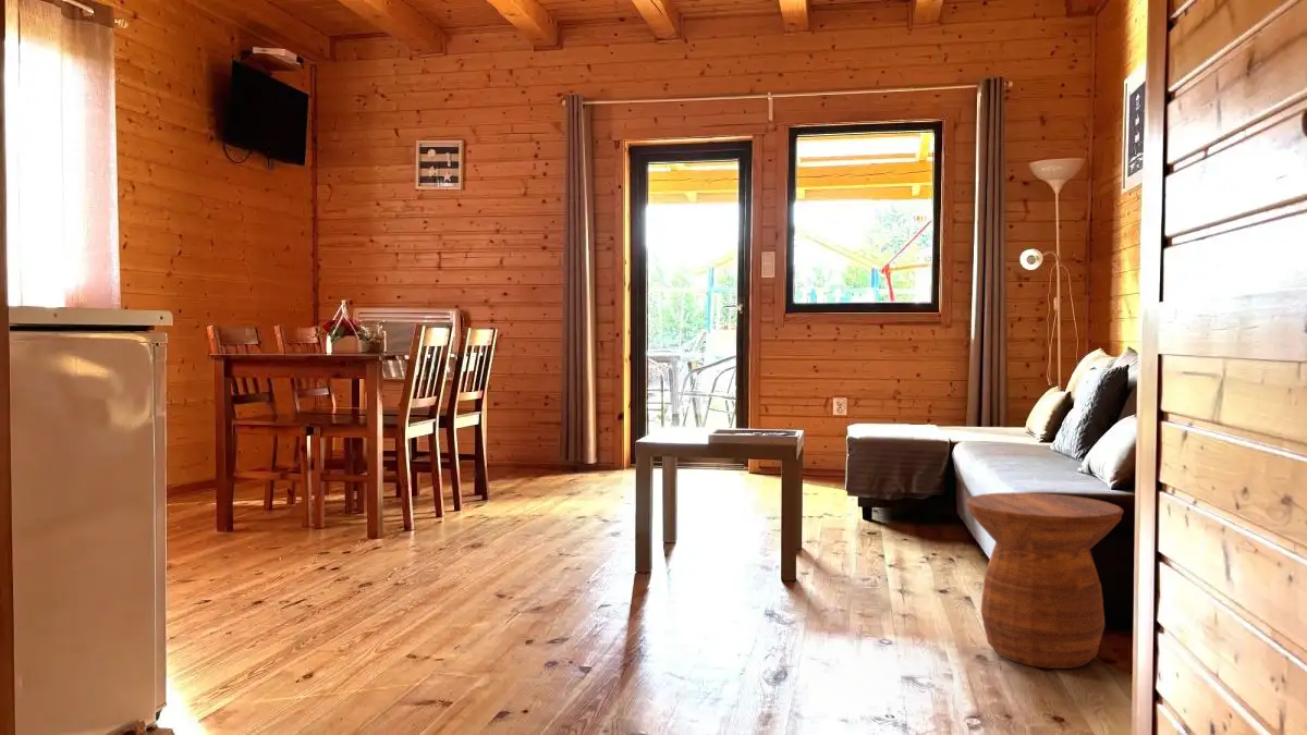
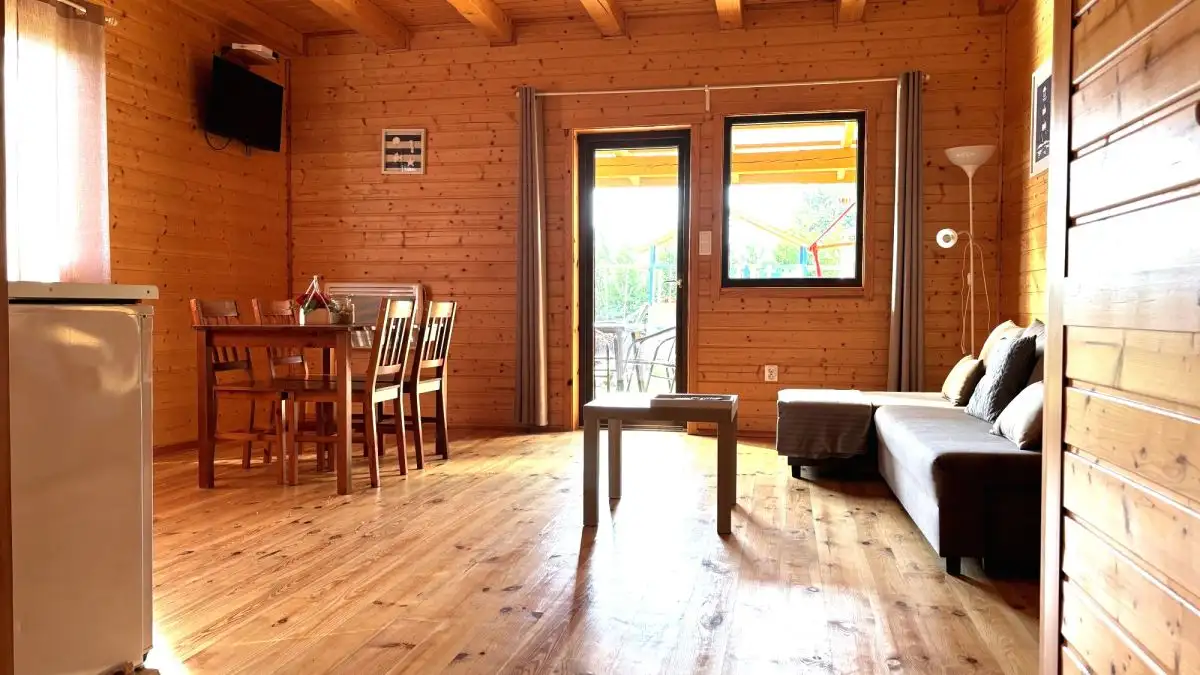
- side table [965,491,1124,670]
